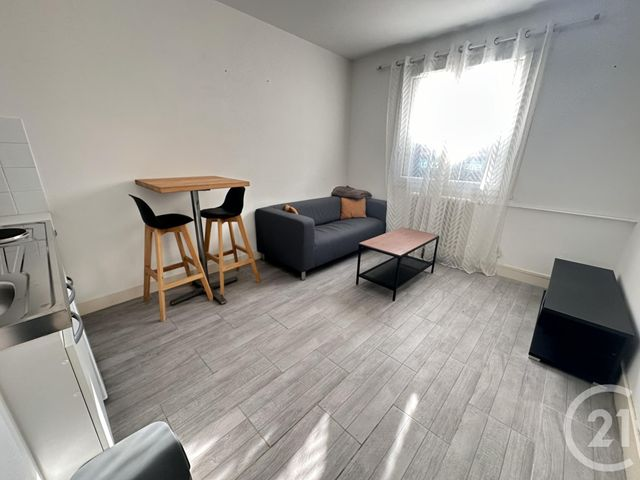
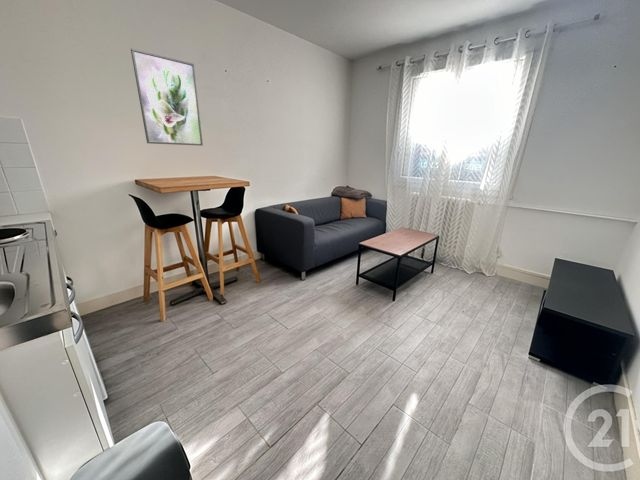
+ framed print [130,47,204,147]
